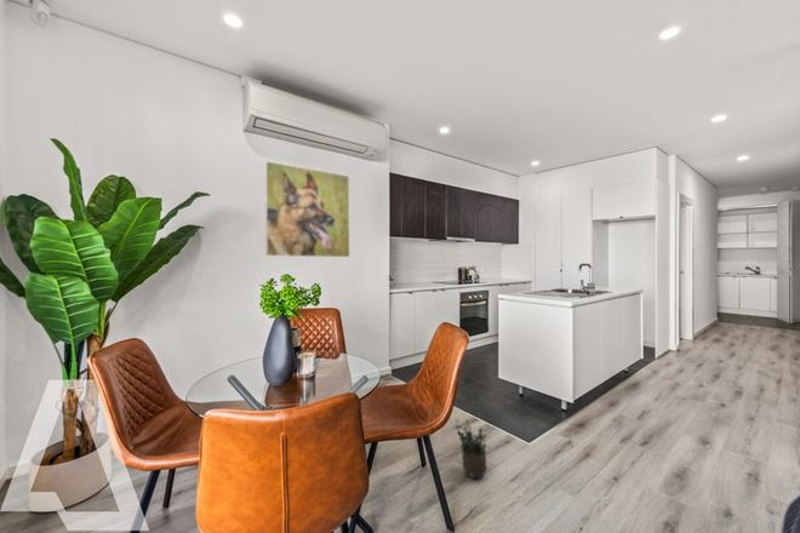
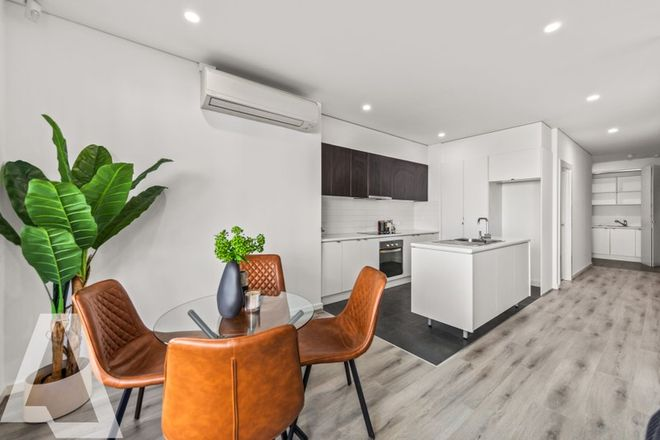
- potted plant [455,418,493,480]
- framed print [263,160,350,258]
